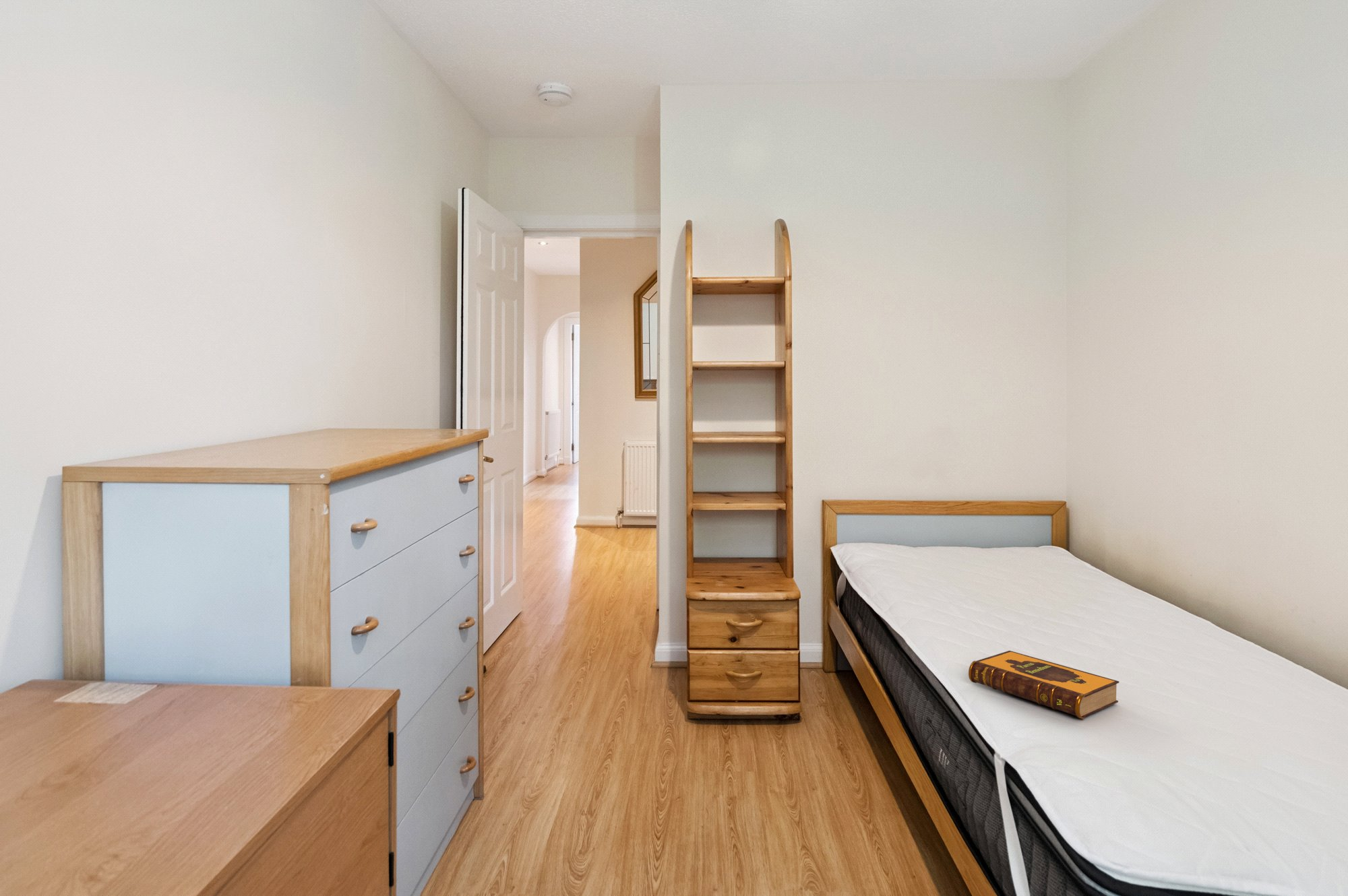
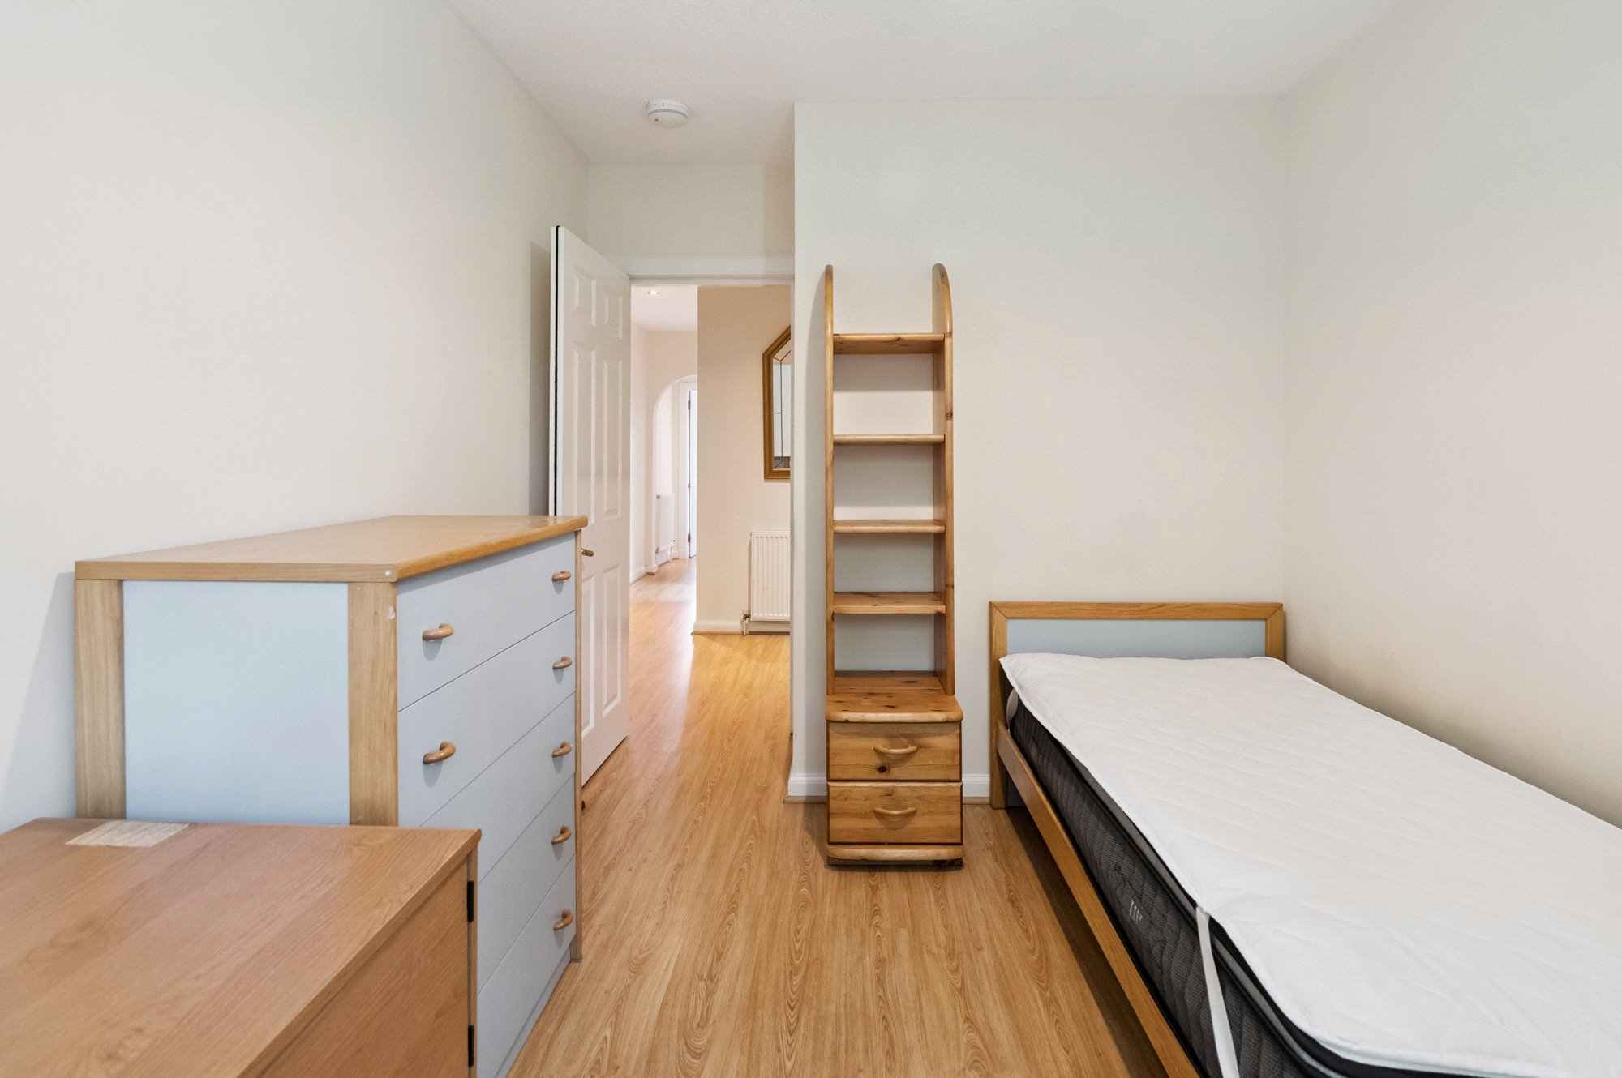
- hardback book [968,650,1120,719]
